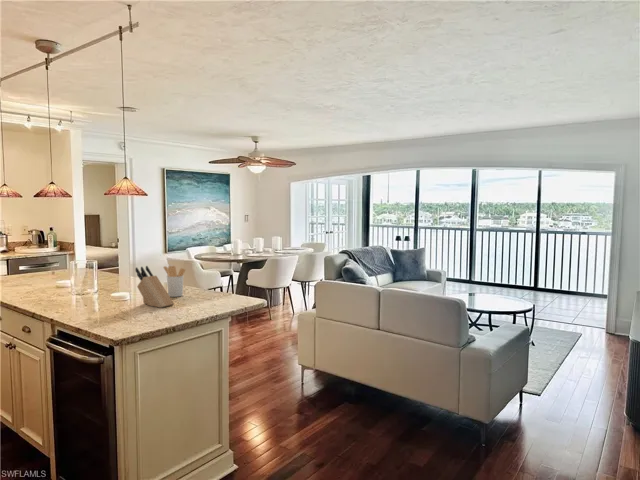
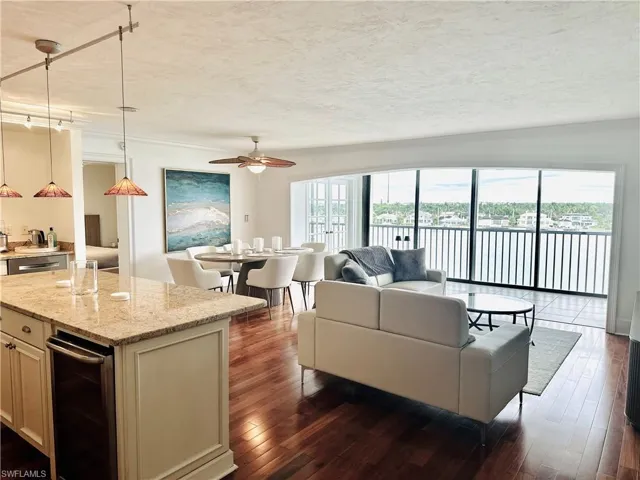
- knife block [134,265,175,309]
- utensil holder [163,265,186,298]
